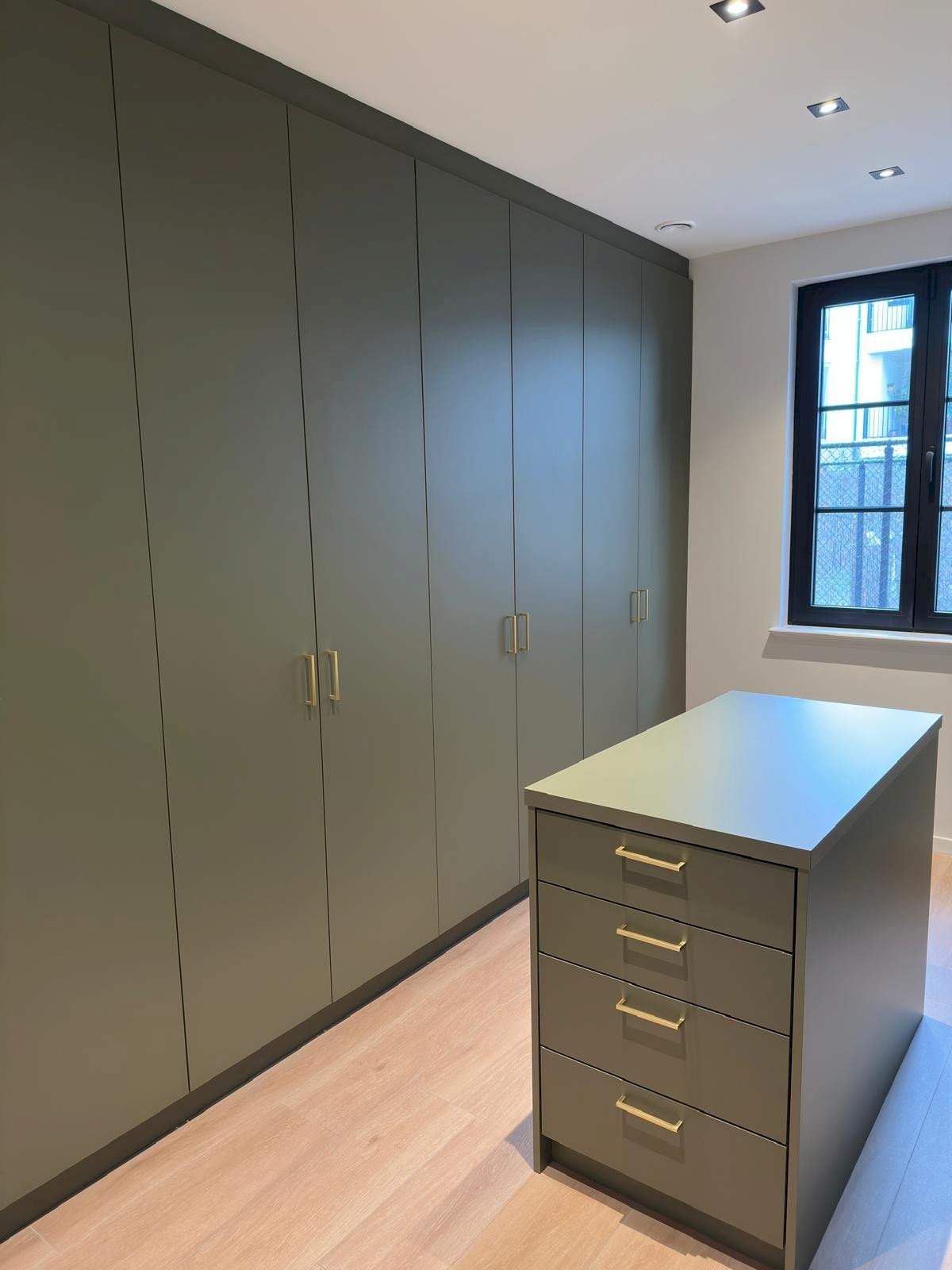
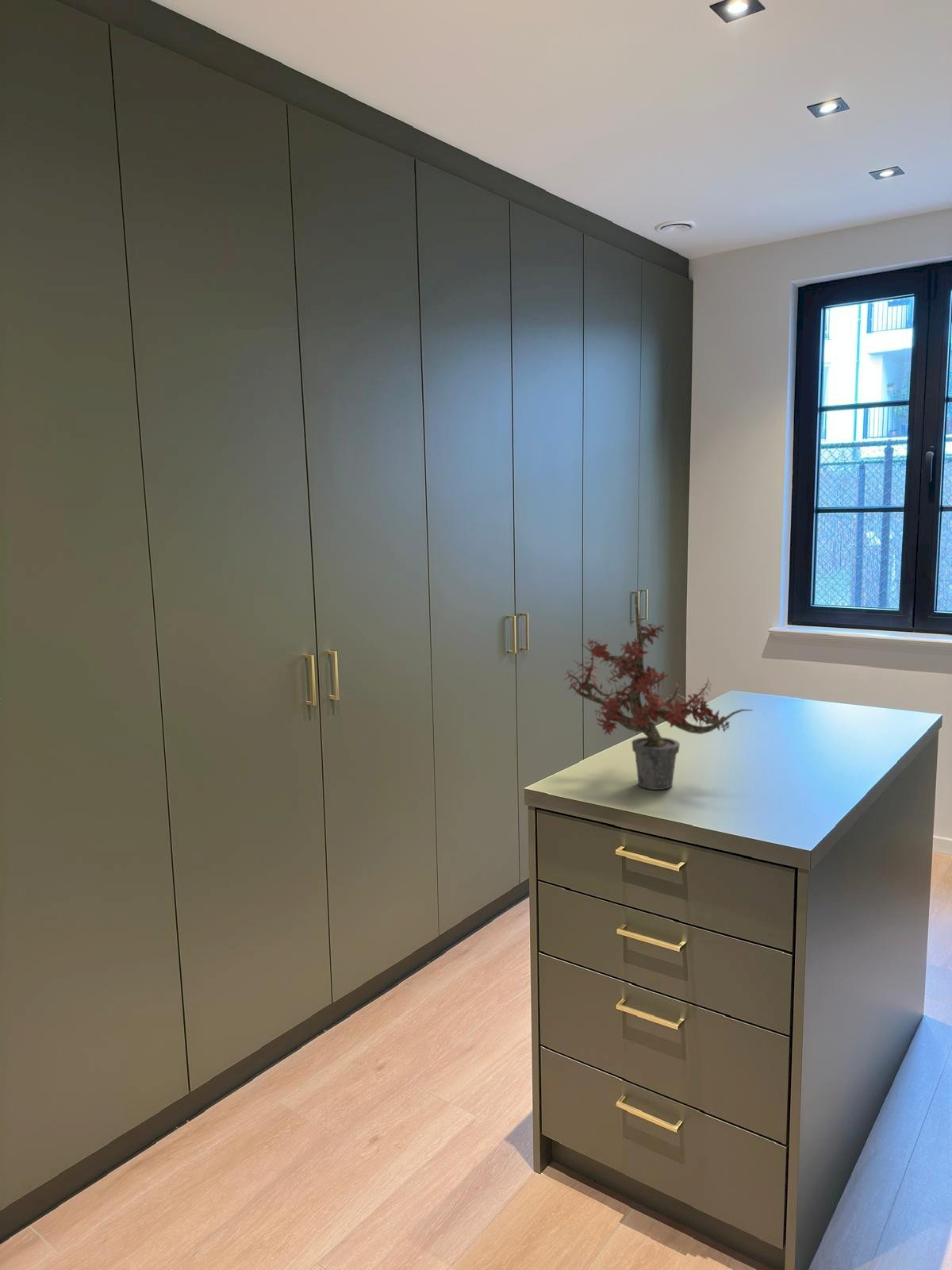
+ potted plant [562,591,754,791]
